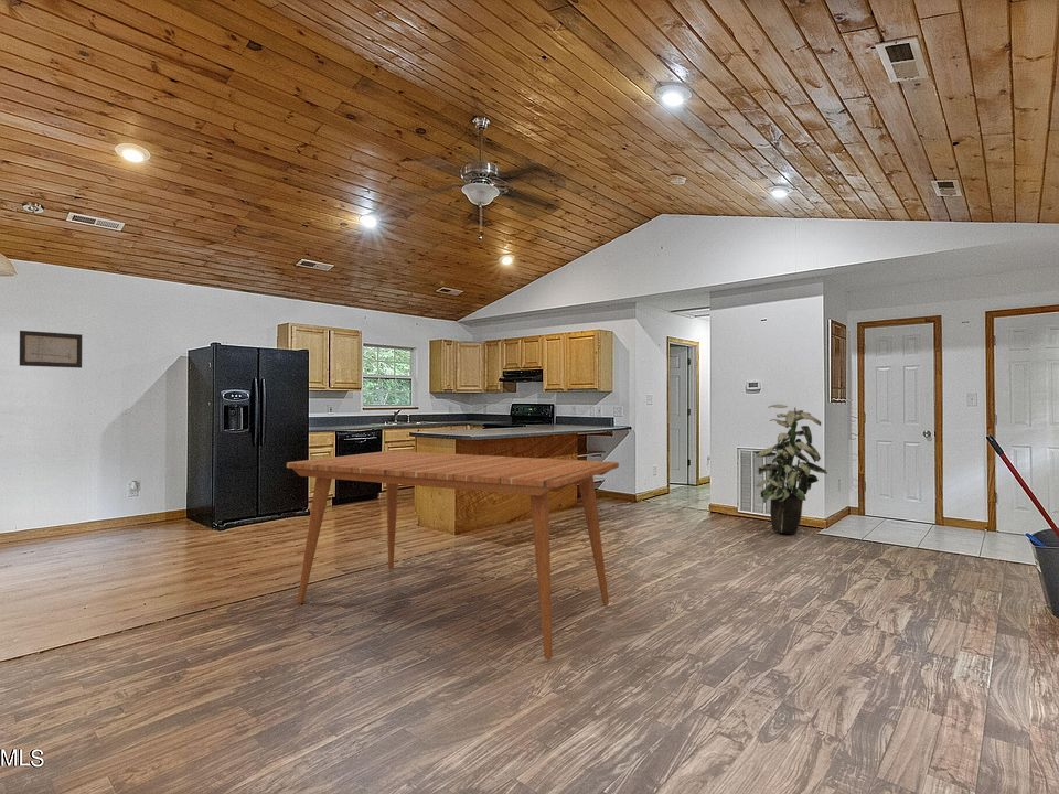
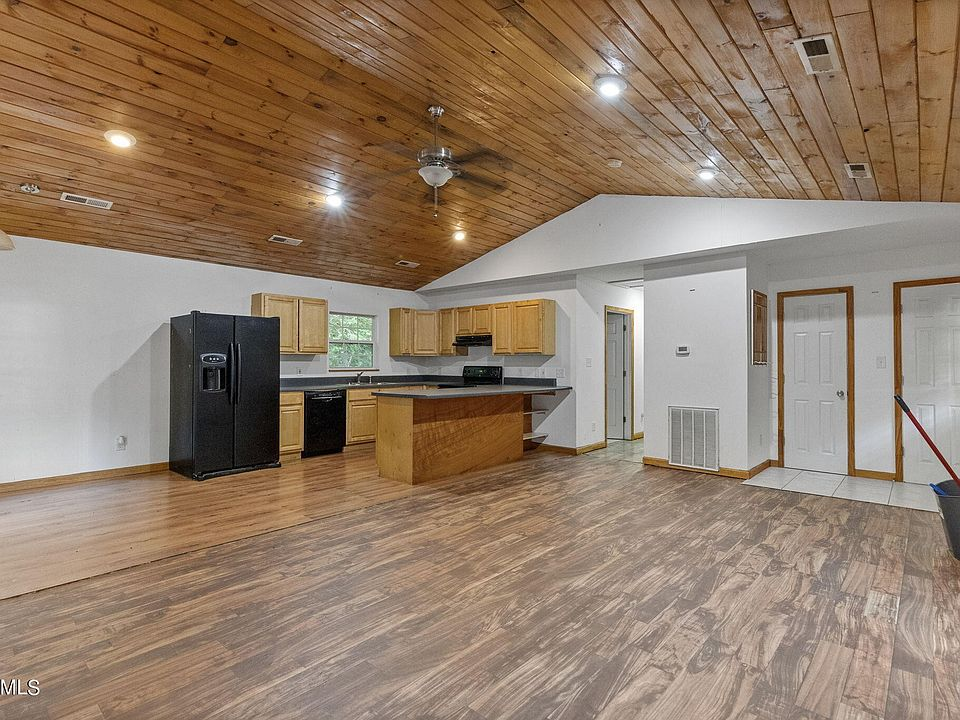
- wall art [19,330,83,369]
- dining table [286,450,620,661]
- indoor plant [751,404,828,535]
